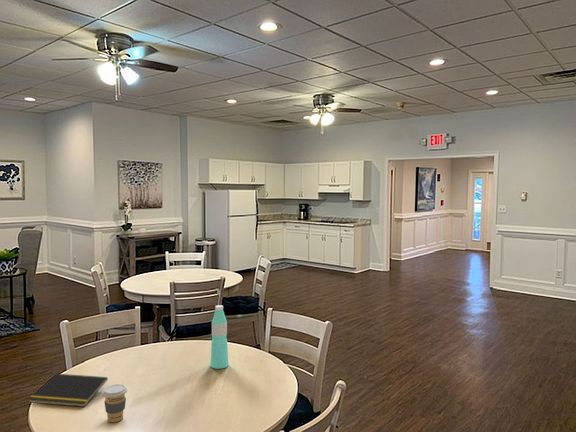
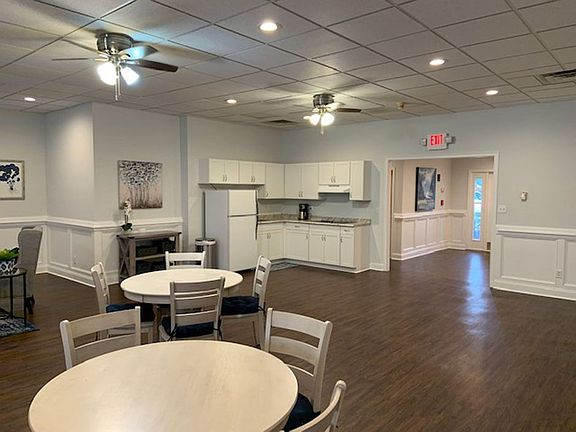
- water bottle [209,304,229,370]
- coffee cup [101,383,128,423]
- notepad [27,373,109,408]
